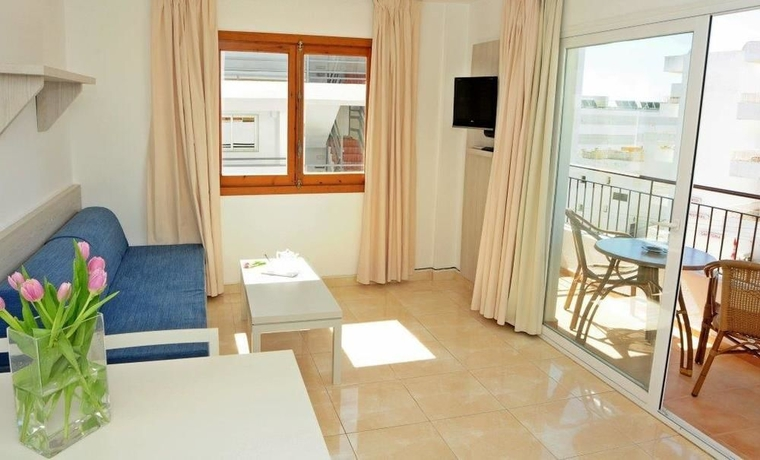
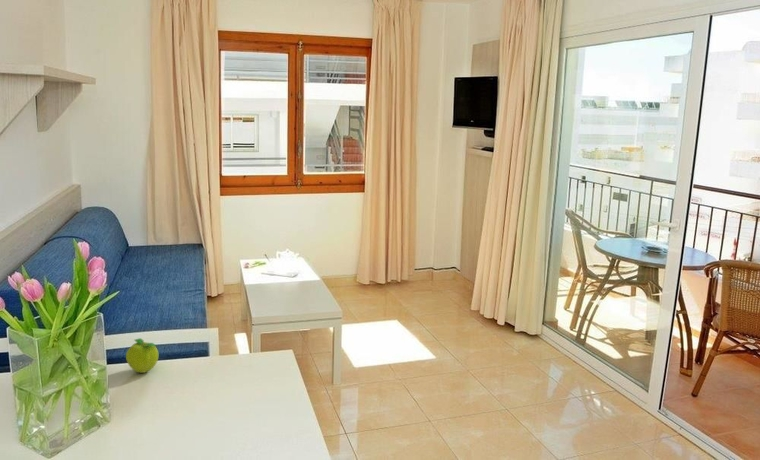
+ fruit [125,337,159,374]
